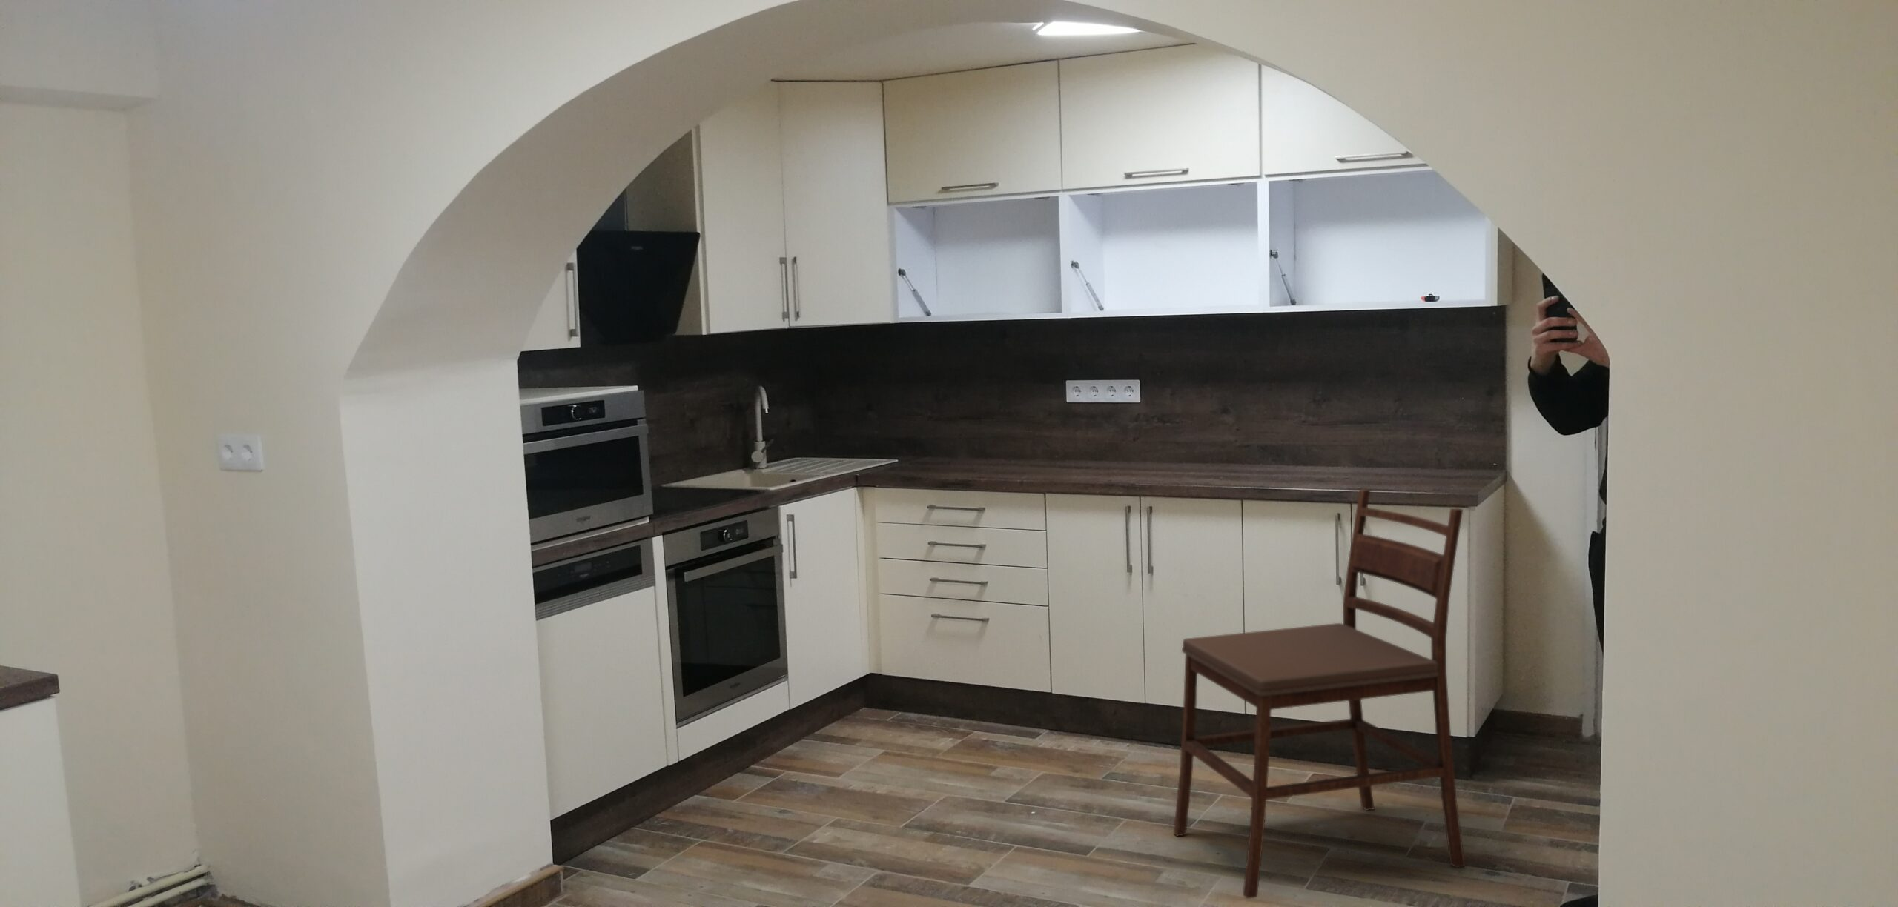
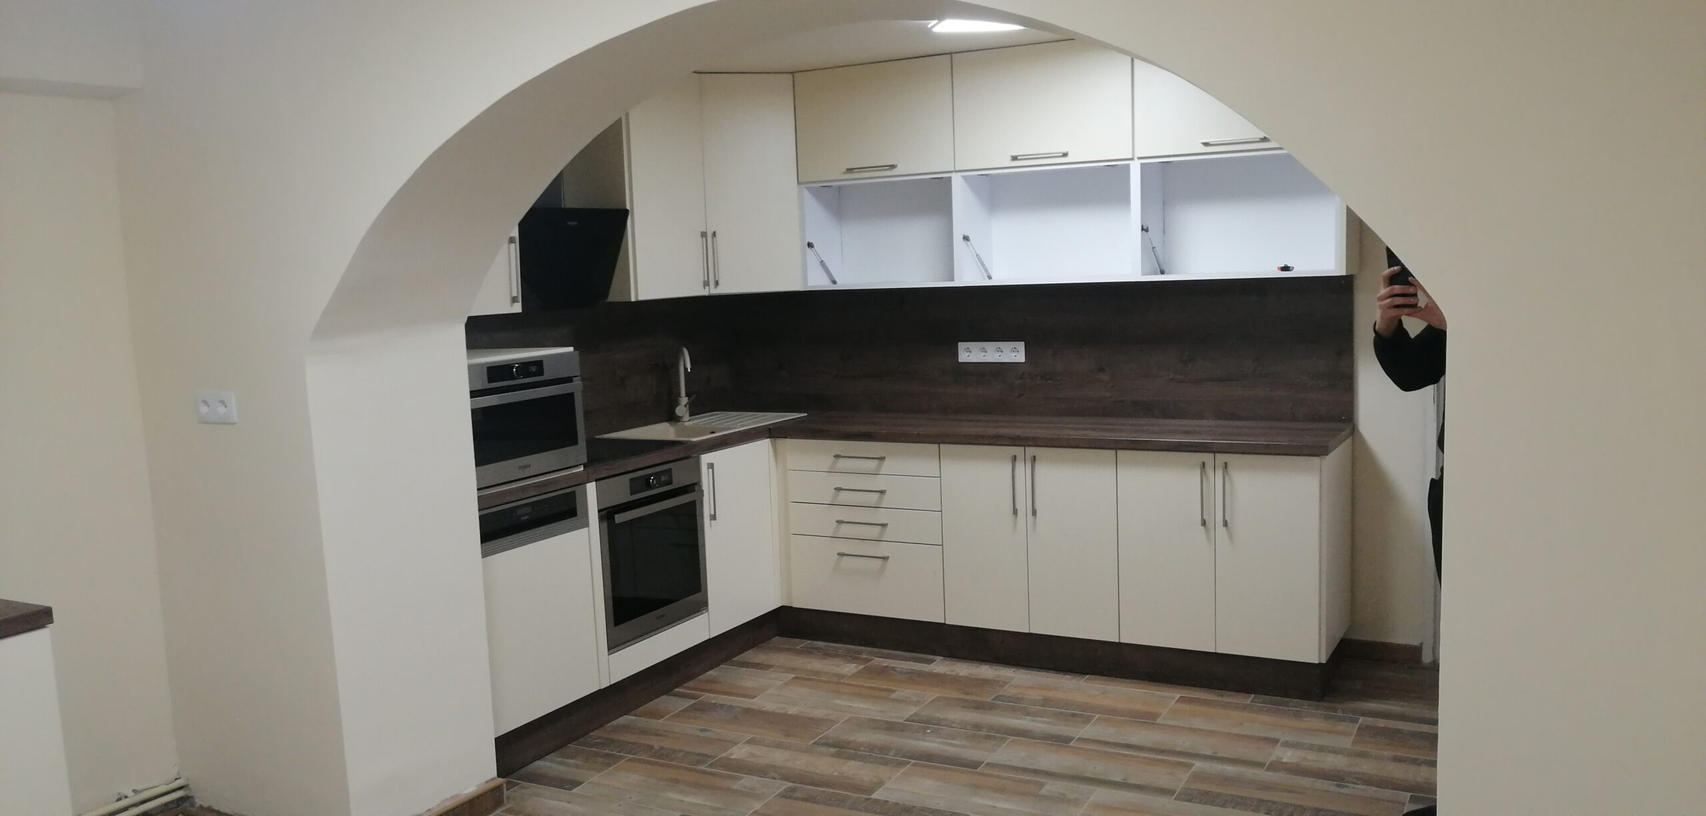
- dining chair [1173,489,1466,900]
